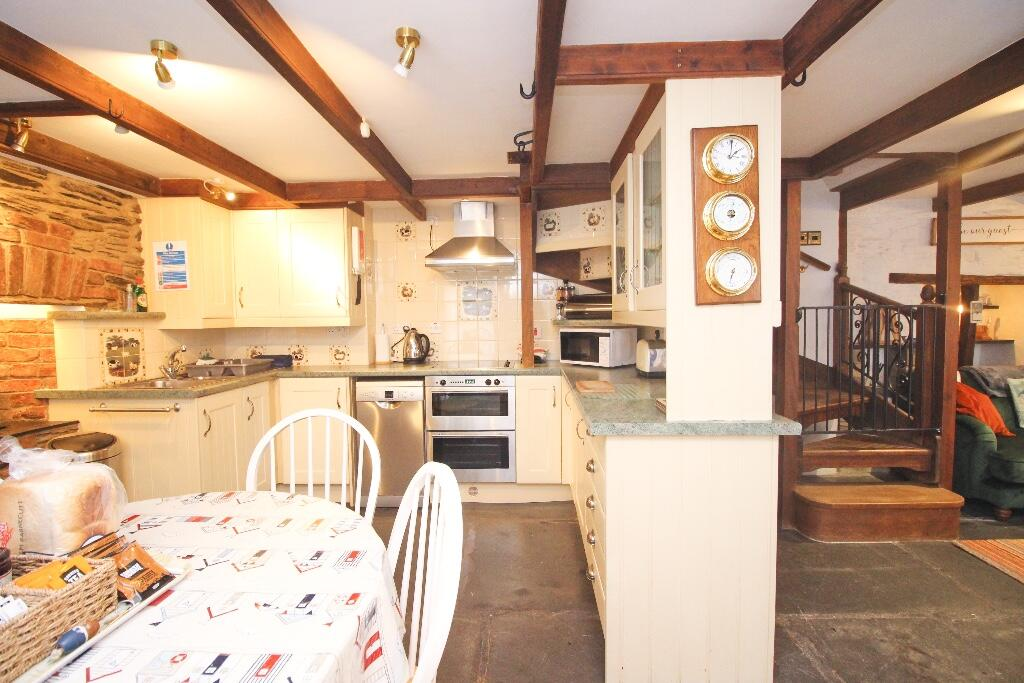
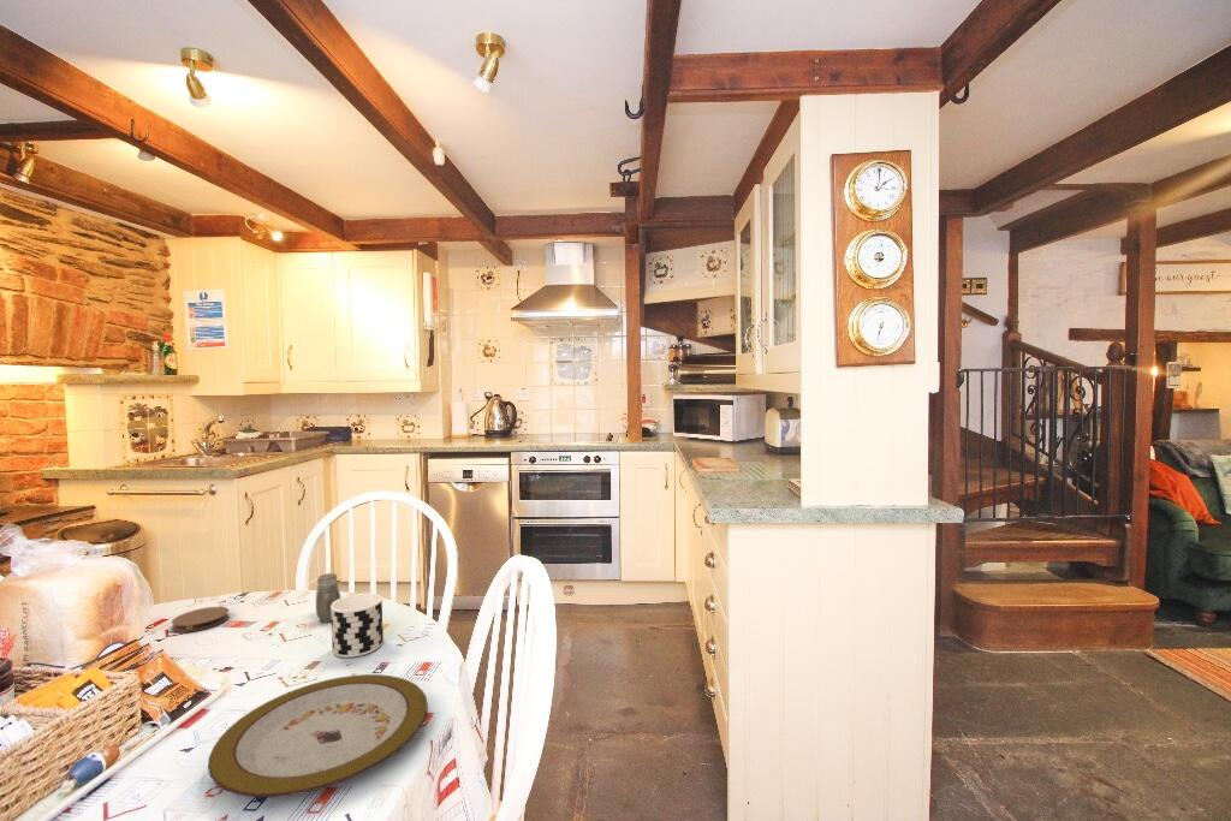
+ cup [331,591,385,659]
+ salt and pepper shaker [315,572,341,624]
+ plate [207,673,429,798]
+ coaster [171,606,231,633]
